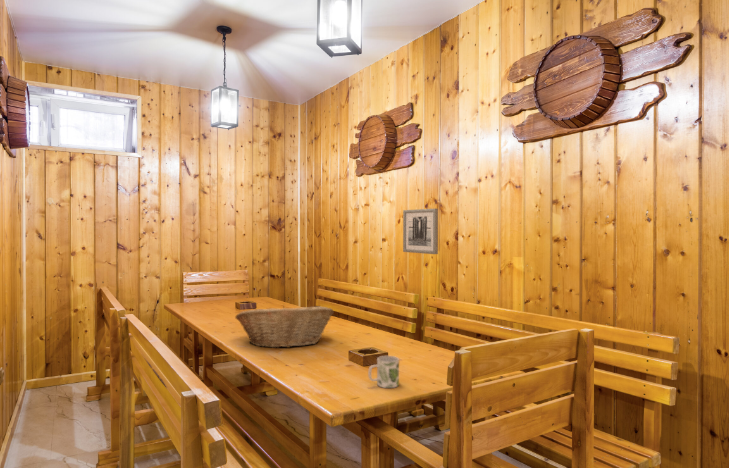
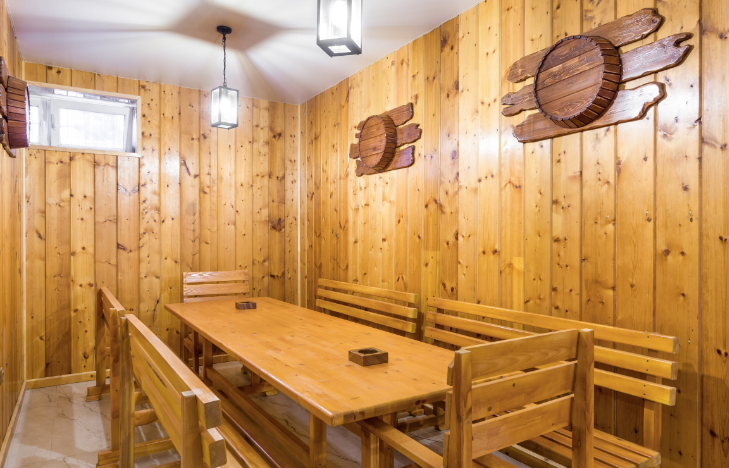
- mug [367,355,400,389]
- wall art [402,208,439,255]
- fruit basket [234,304,334,349]
